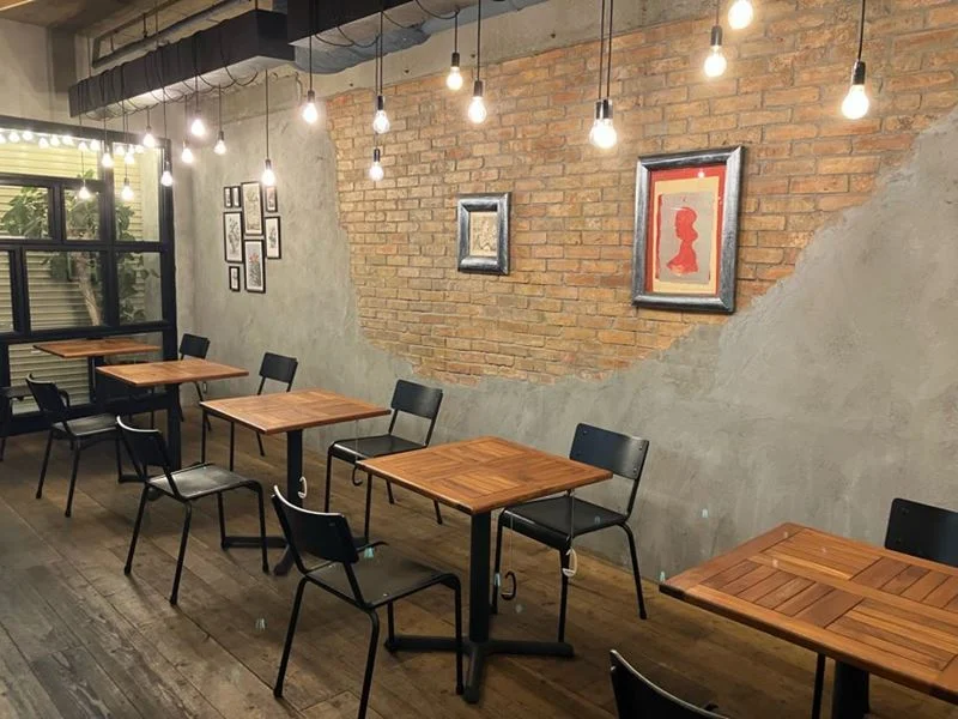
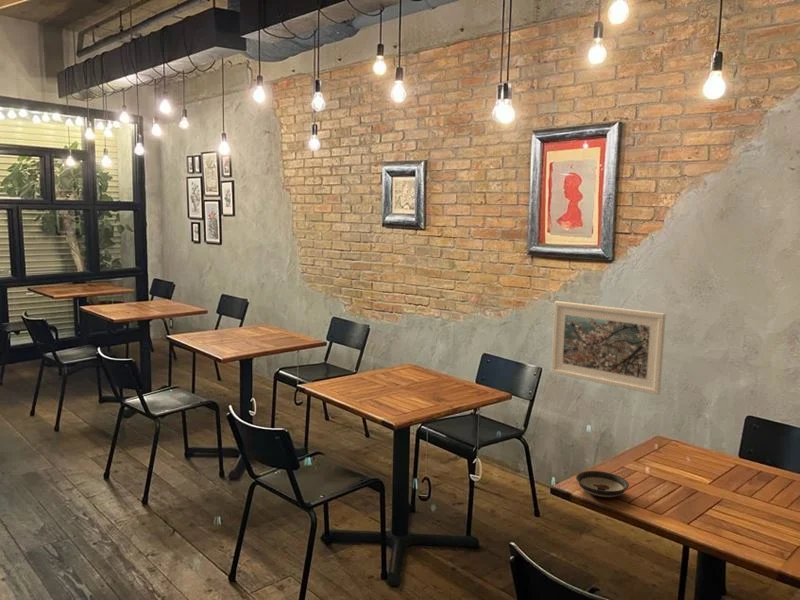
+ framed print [550,300,667,396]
+ saucer [575,470,630,498]
